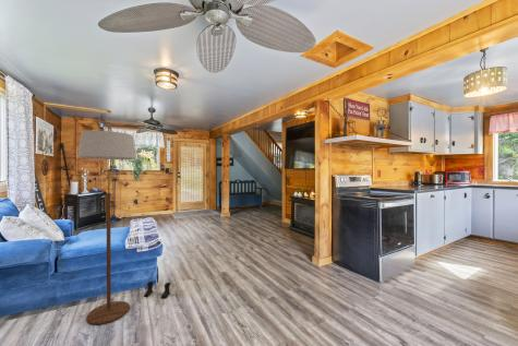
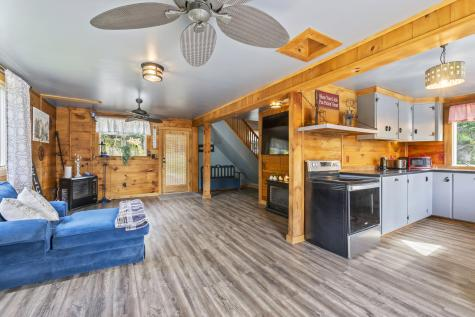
- floor lamp [76,124,137,325]
- boots [143,279,171,299]
